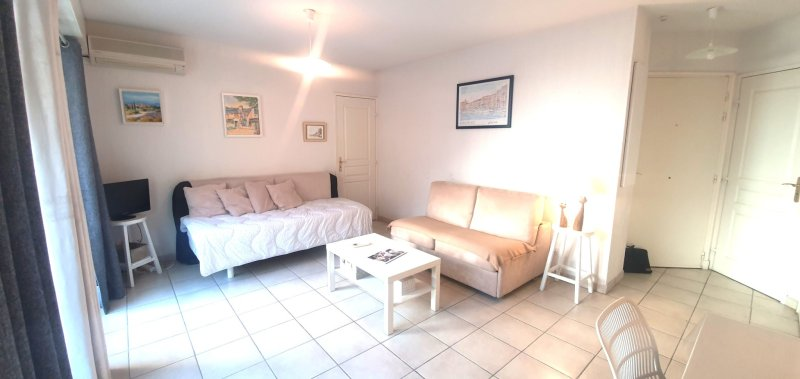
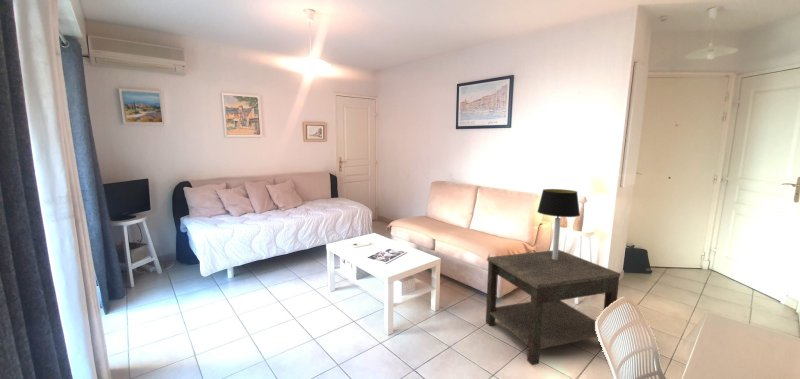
+ table lamp [536,188,581,260]
+ side table [485,249,621,366]
